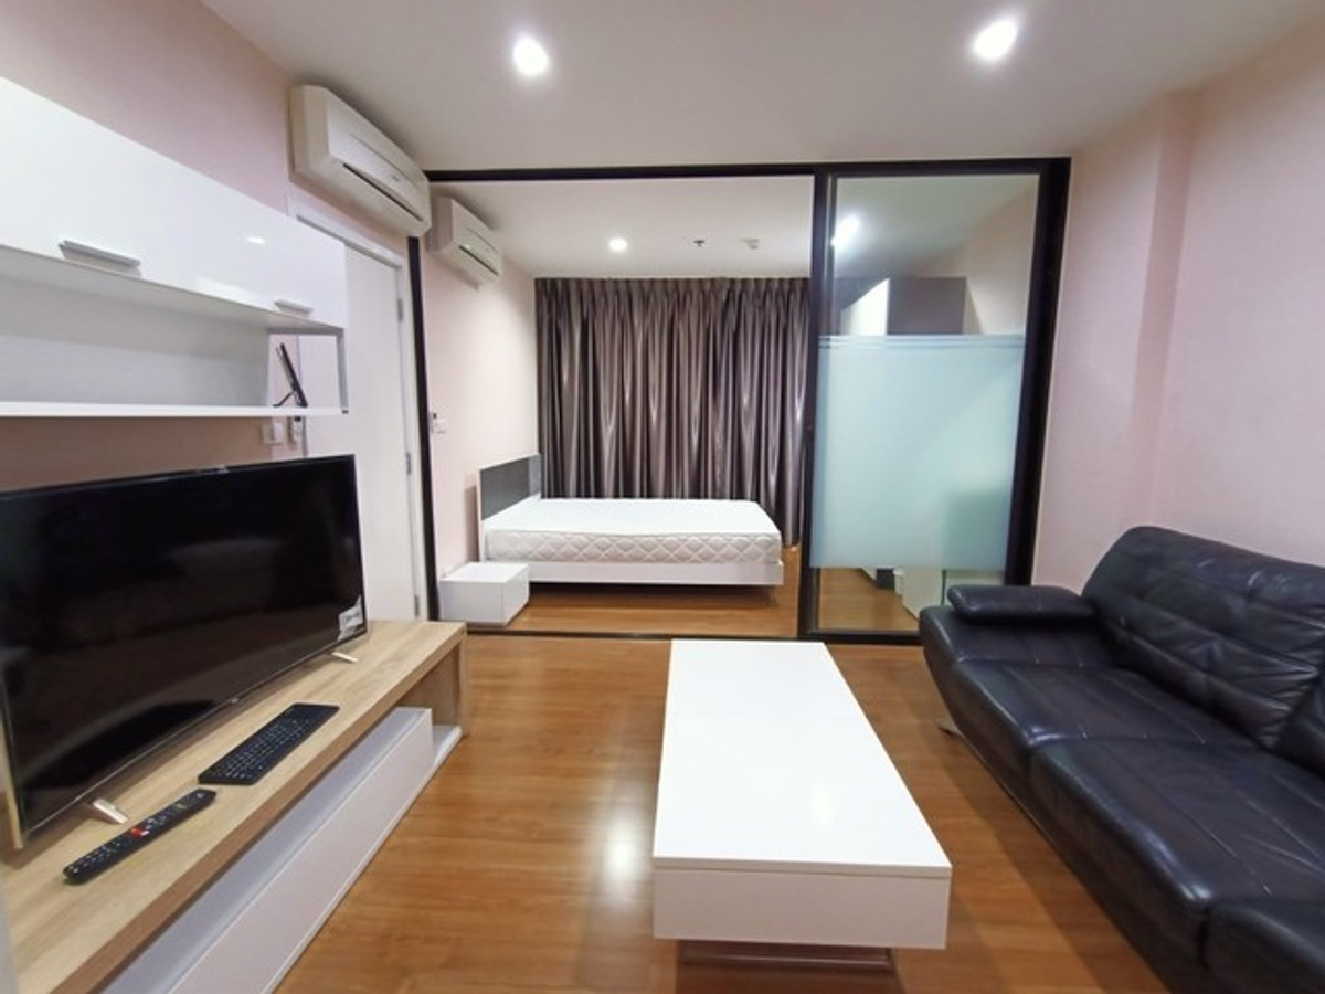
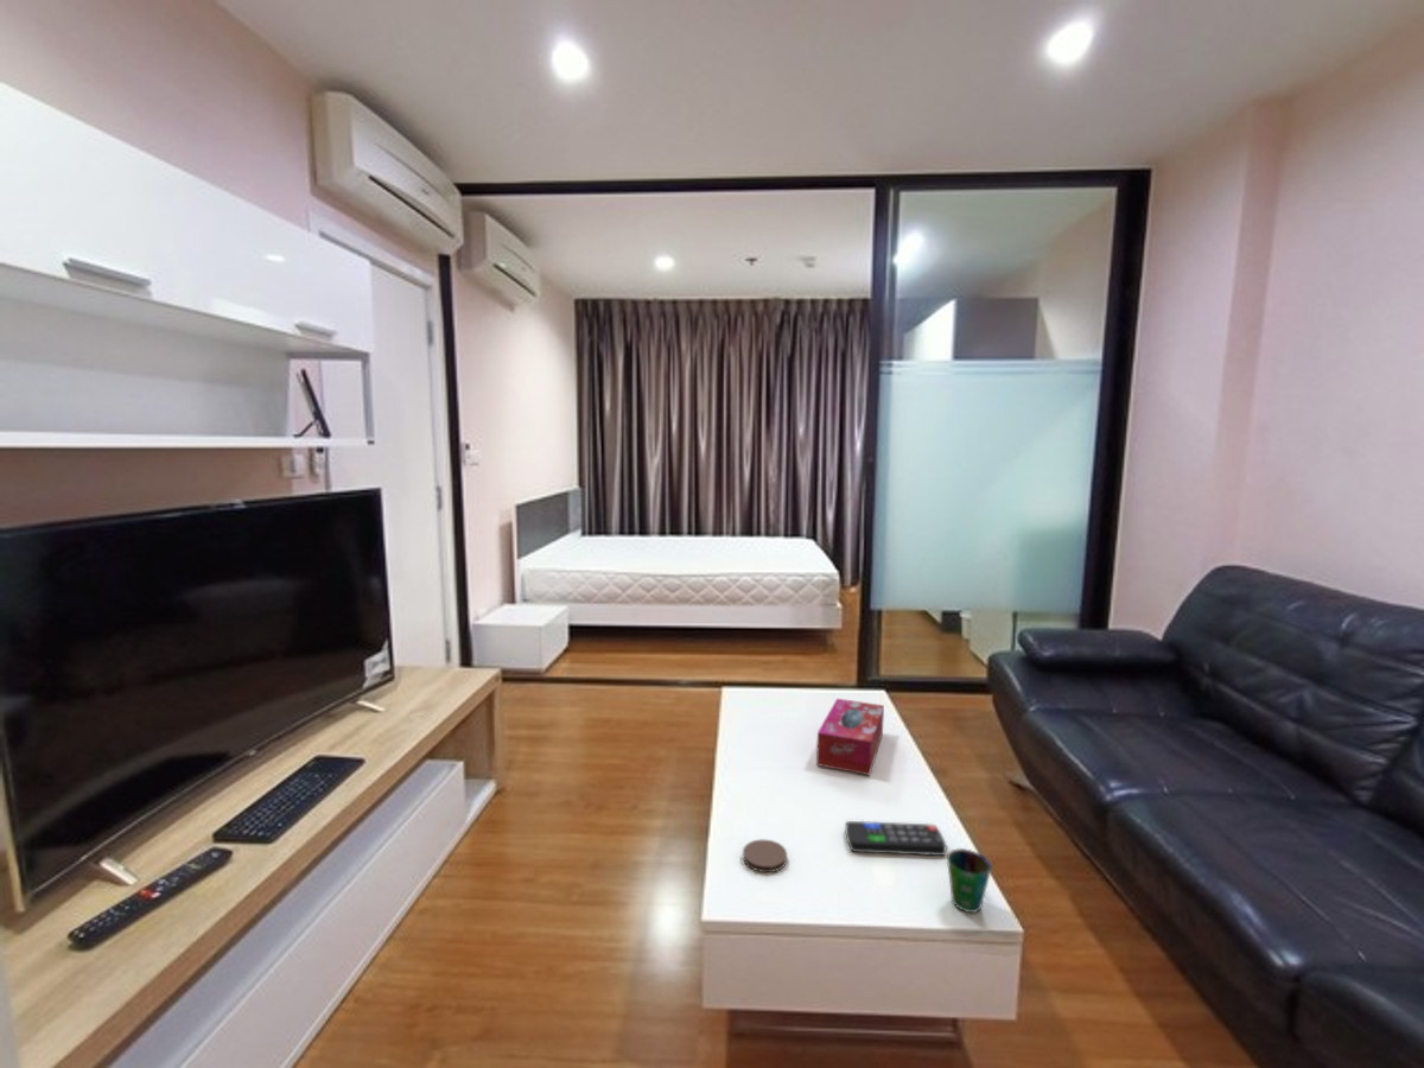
+ cup [946,847,993,914]
+ tissue box [815,698,885,776]
+ coaster [742,839,788,873]
+ remote control [844,820,947,857]
